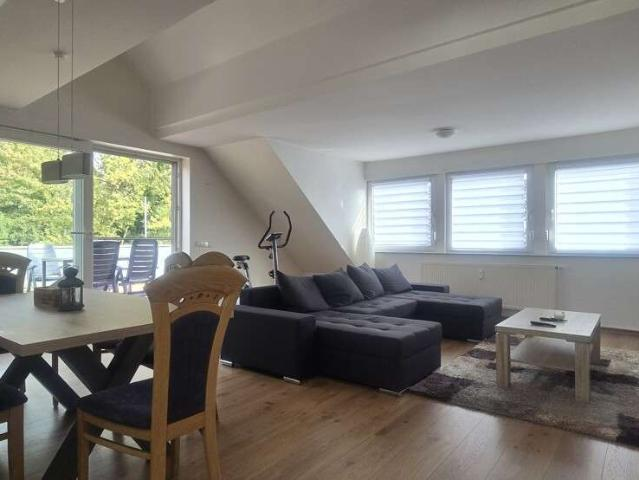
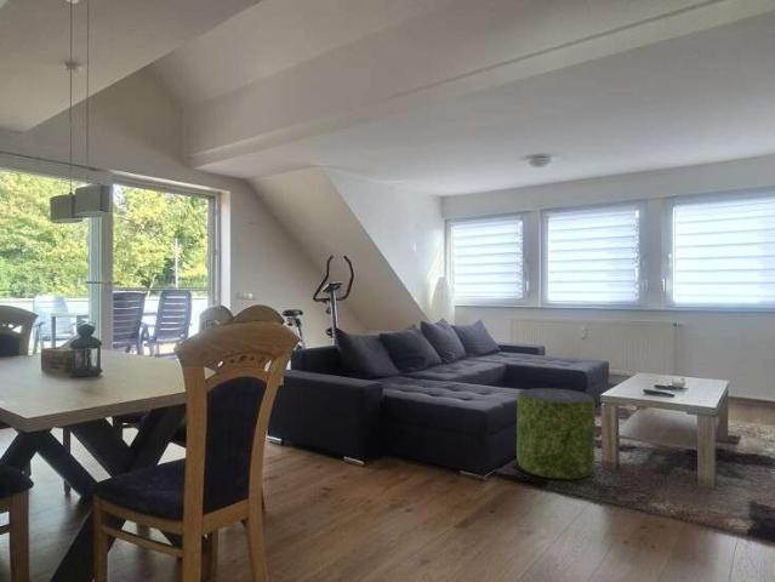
+ pouf [515,387,597,480]
